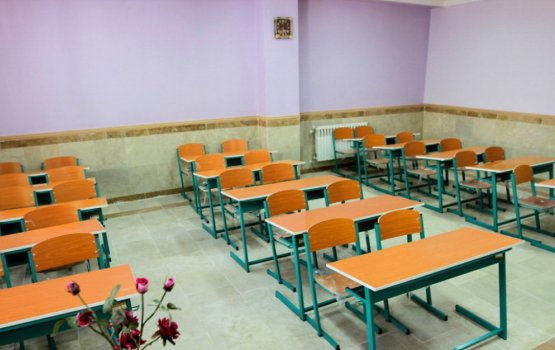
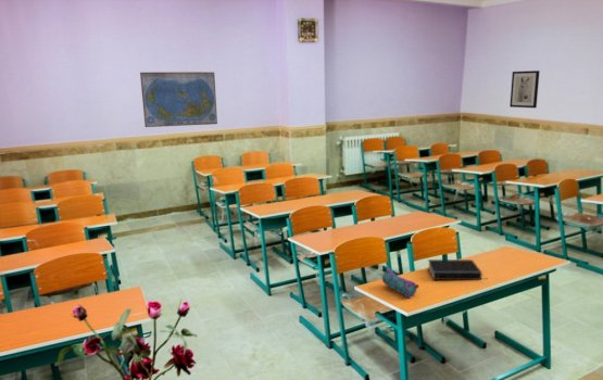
+ world map [139,71,218,128]
+ book [427,258,487,281]
+ wall art [508,69,541,109]
+ pencil case [381,267,420,300]
